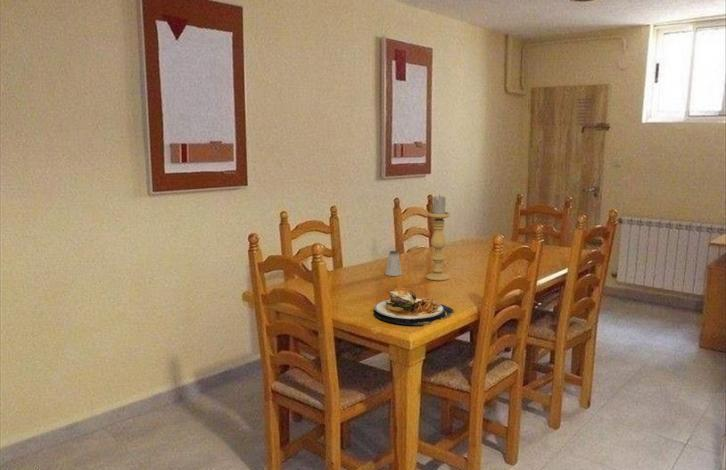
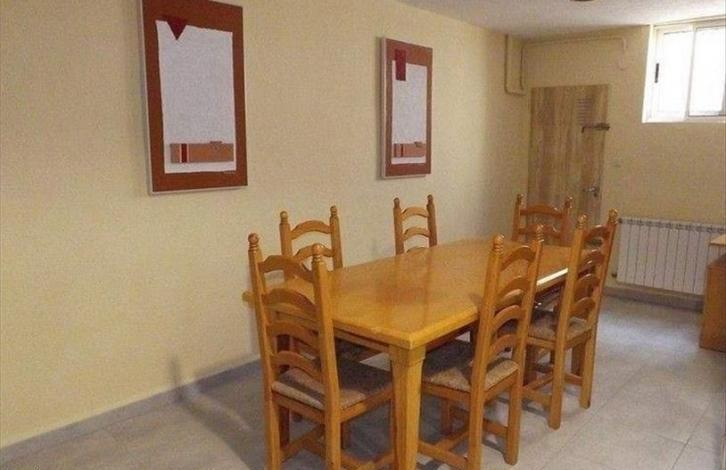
- plate [373,286,456,326]
- saltshaker [384,250,403,277]
- candle holder [425,194,451,282]
